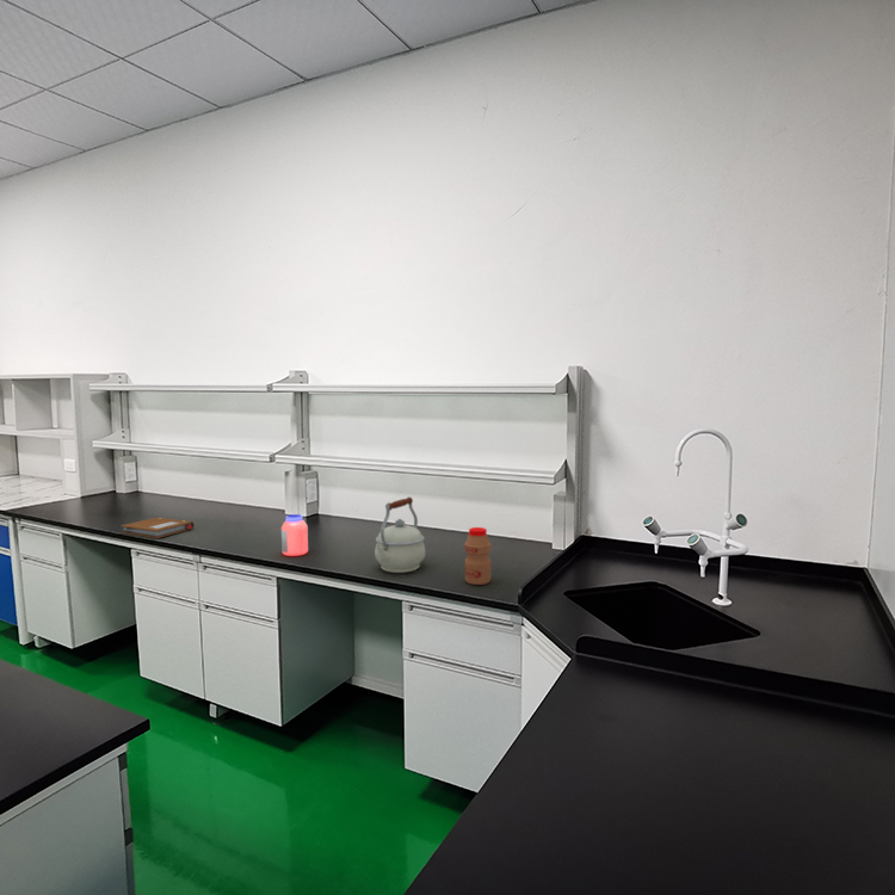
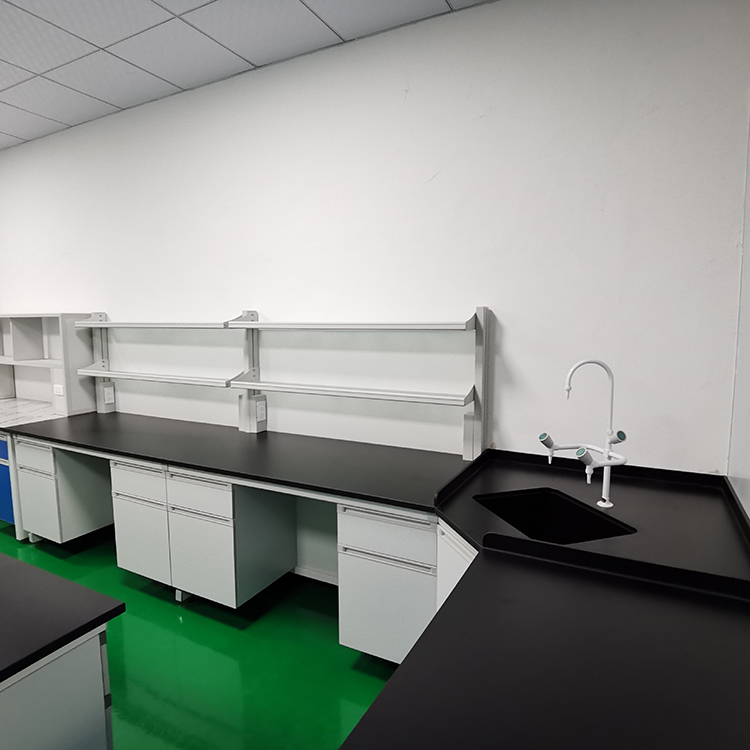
- kettle [374,496,426,574]
- jar [280,513,309,557]
- notebook [119,517,195,539]
- bottle [463,526,492,586]
